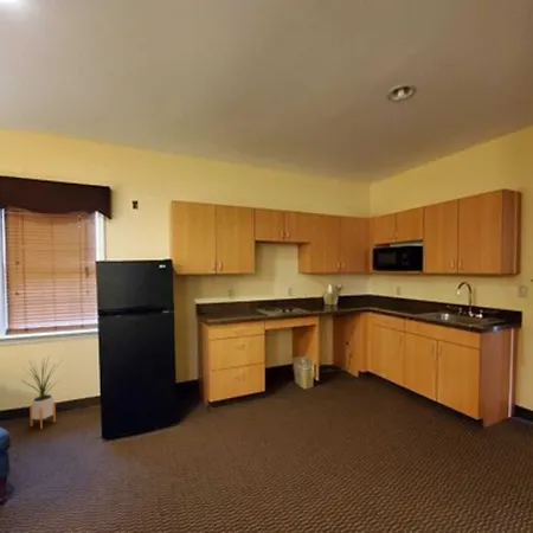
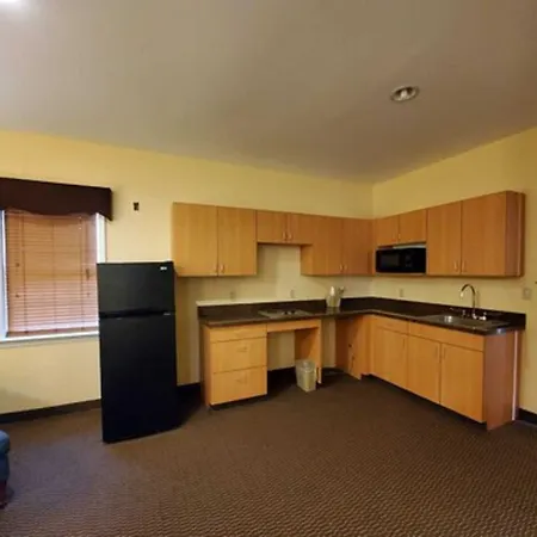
- house plant [20,352,64,430]
